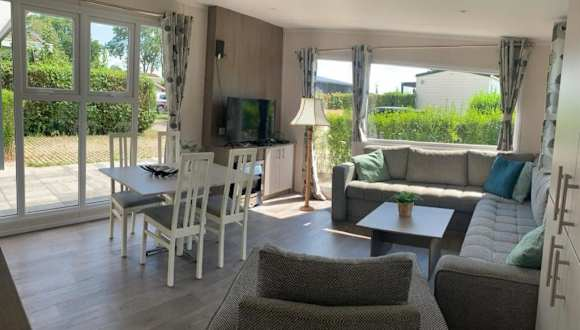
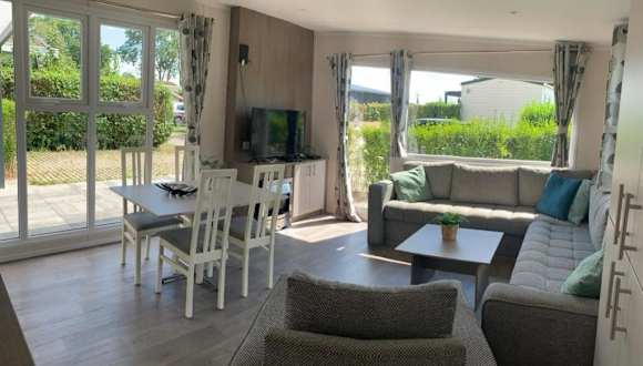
- floor lamp [289,94,333,212]
